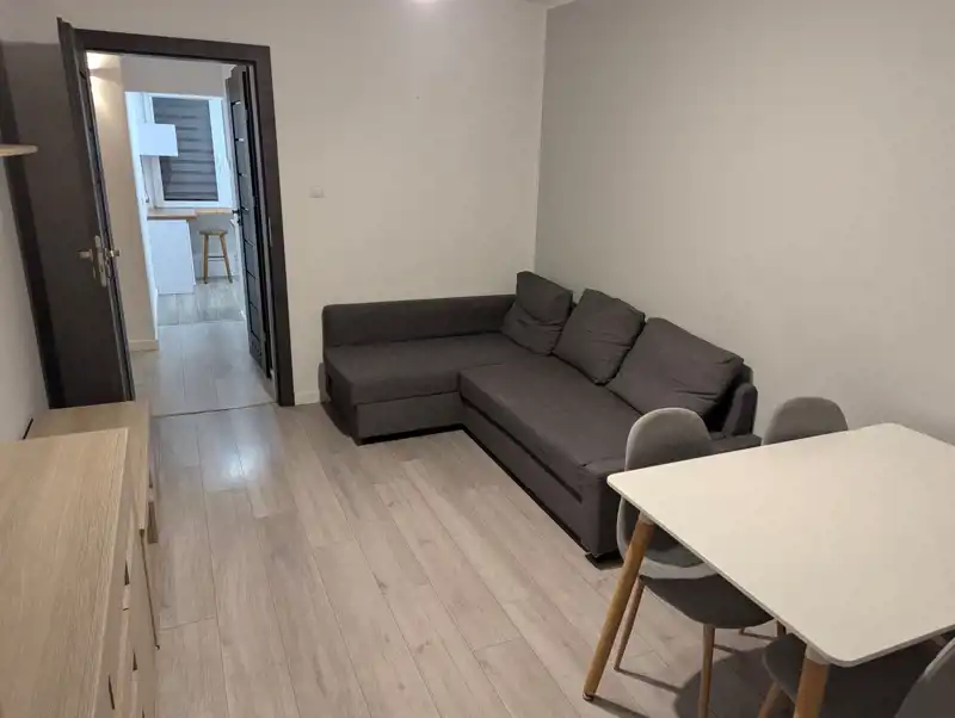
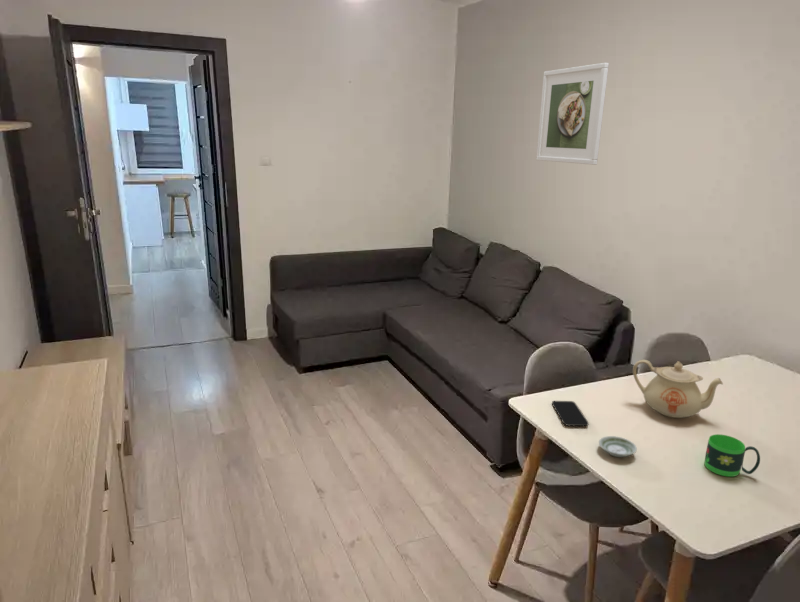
+ teapot [632,359,724,419]
+ mug [704,433,761,478]
+ saucer [598,435,638,458]
+ smartphone [551,400,590,427]
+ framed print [535,62,610,166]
